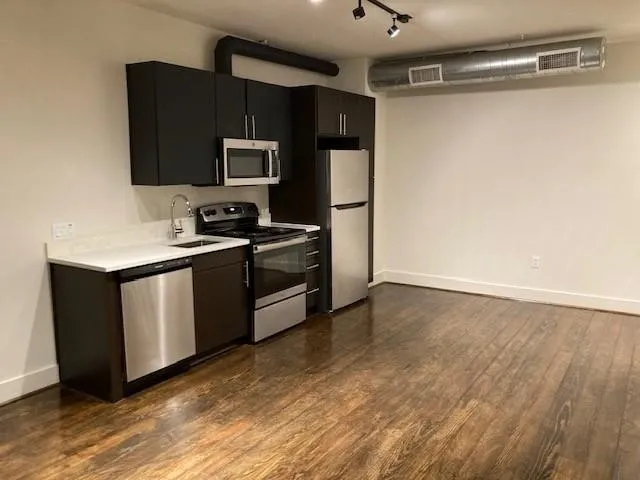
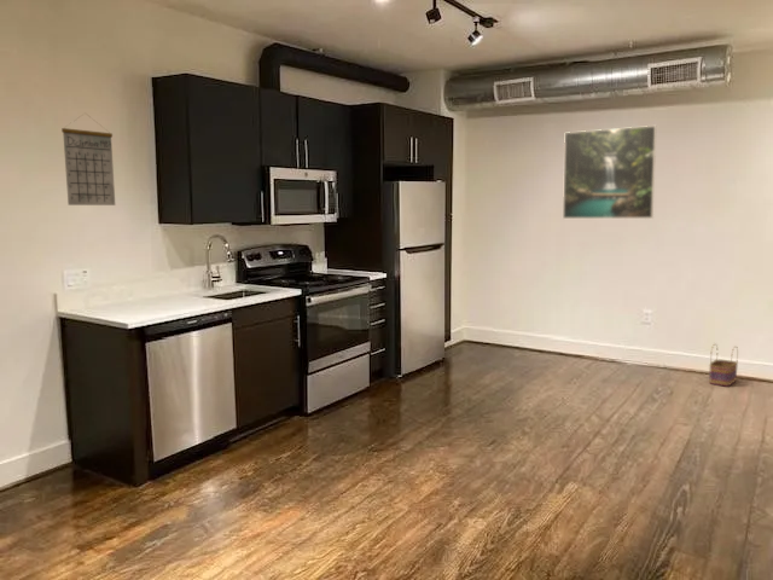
+ basket [708,342,739,388]
+ calendar [60,112,116,207]
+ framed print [562,124,657,220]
